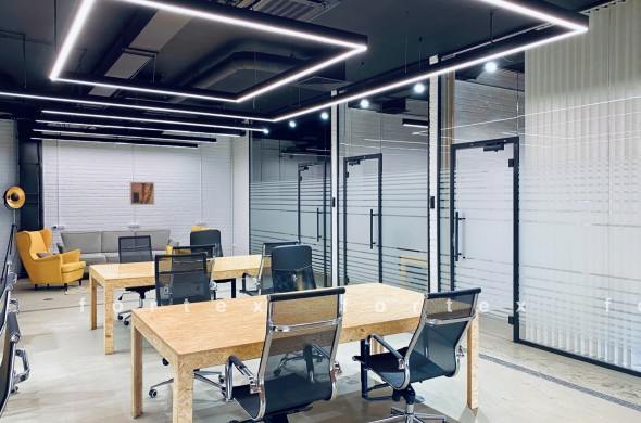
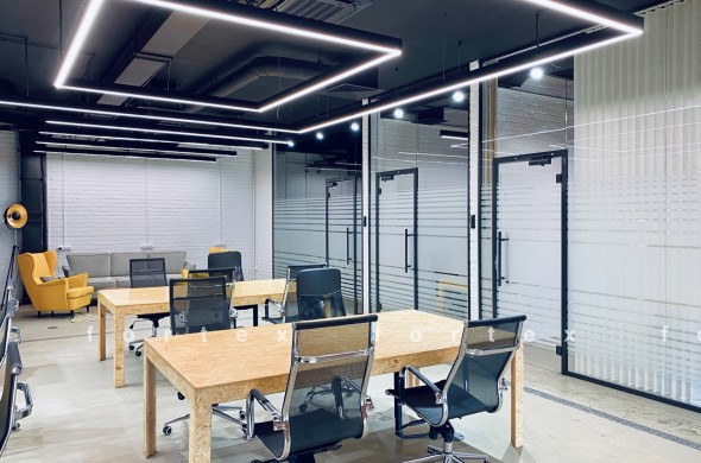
- wall art [129,181,155,206]
